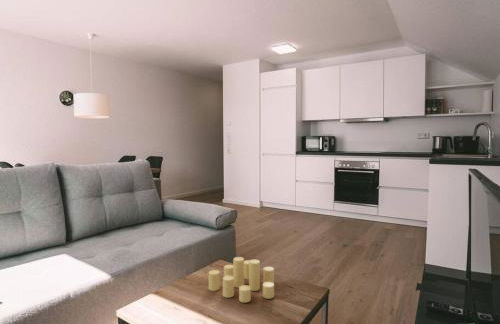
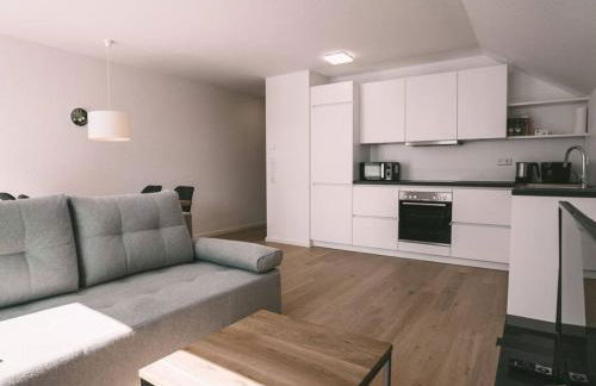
- candle [208,256,275,304]
